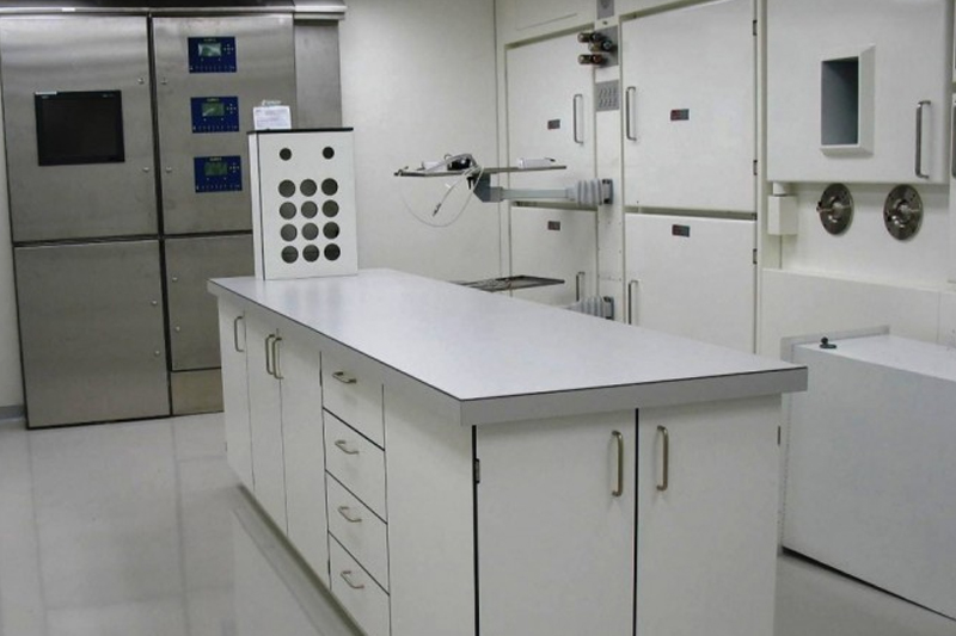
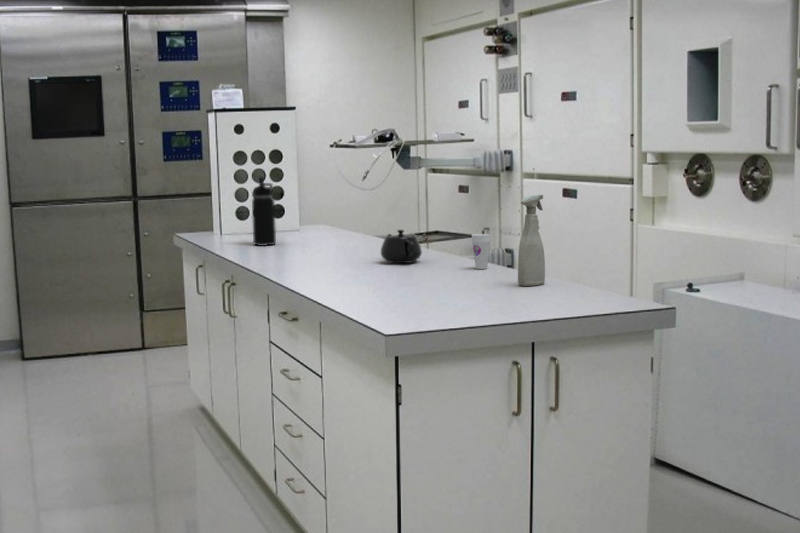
+ spray bottle [517,194,546,287]
+ teapot [380,229,423,264]
+ cup [471,233,492,270]
+ water bottle [251,176,277,247]
